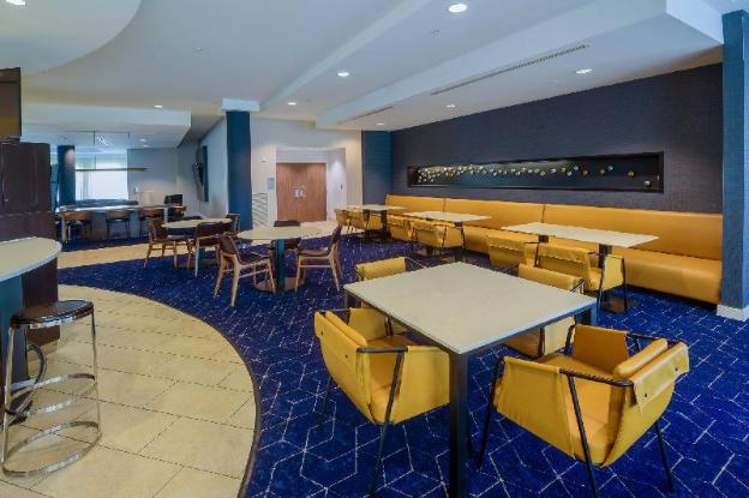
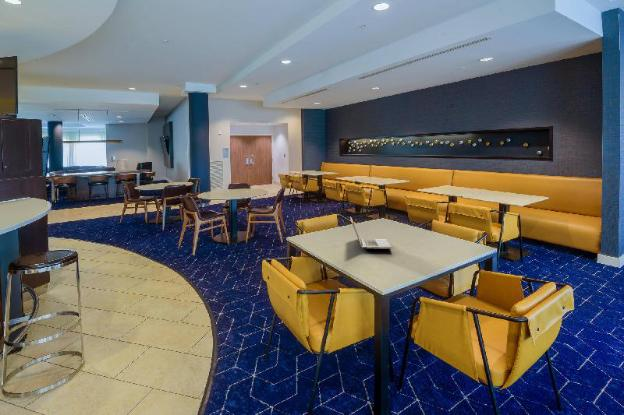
+ laptop [349,216,393,250]
